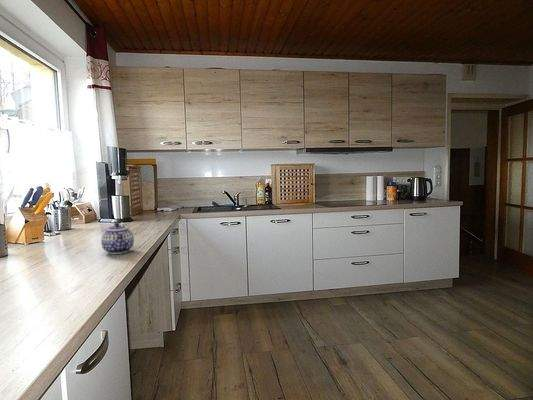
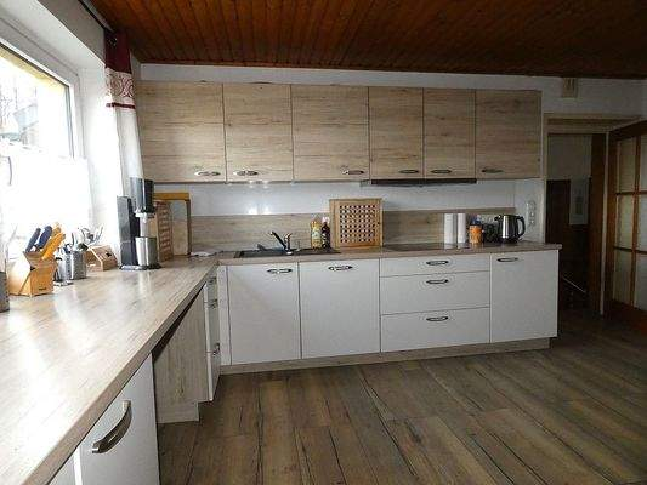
- teapot [100,222,135,255]
